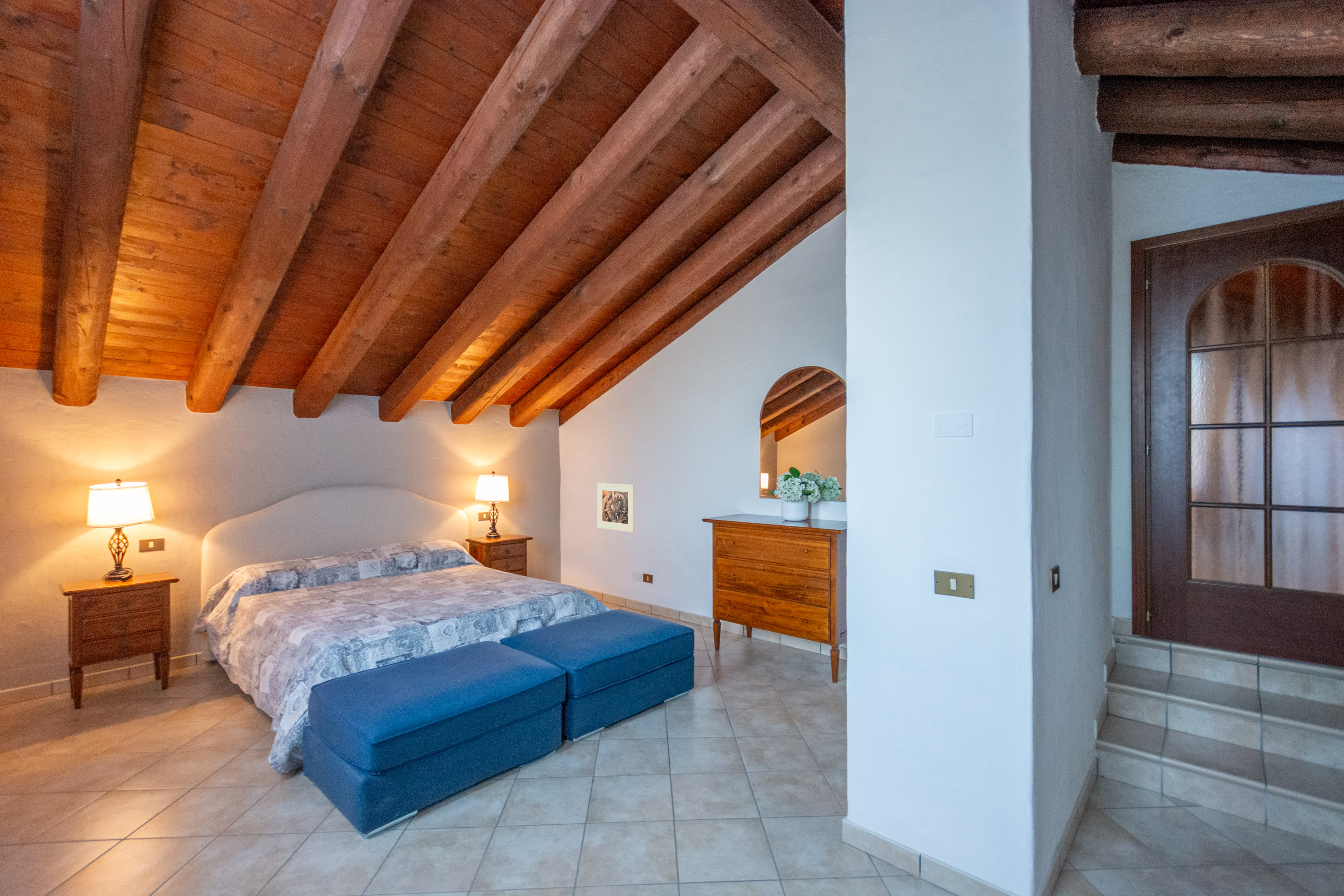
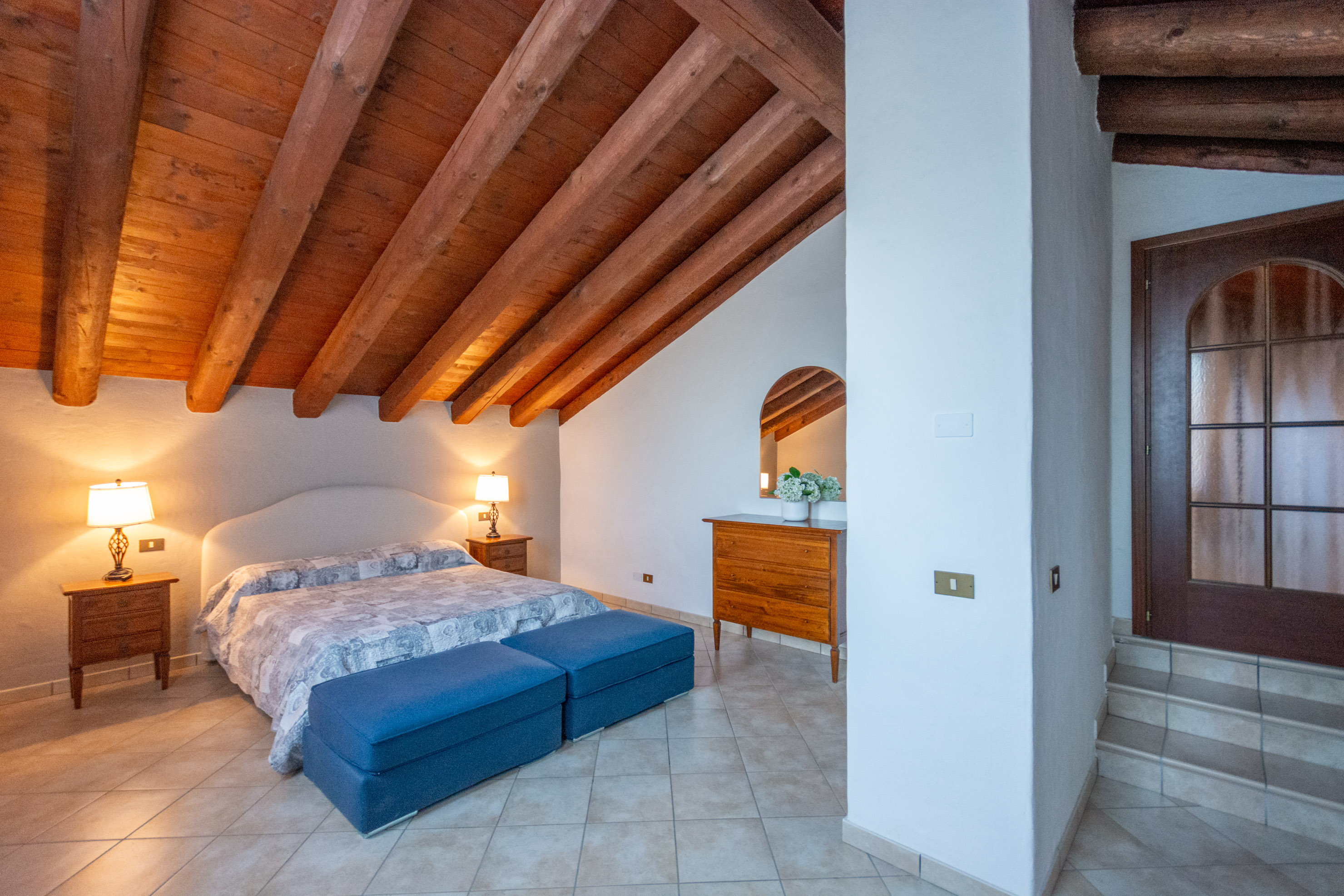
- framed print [597,482,635,533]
